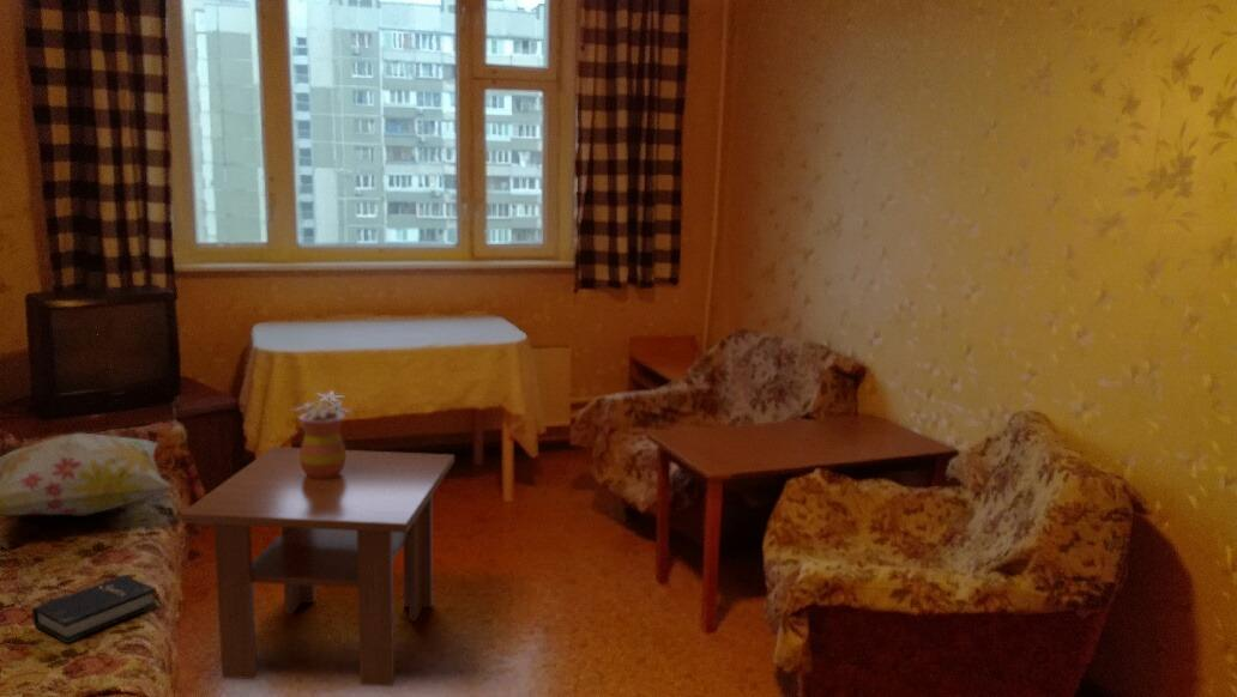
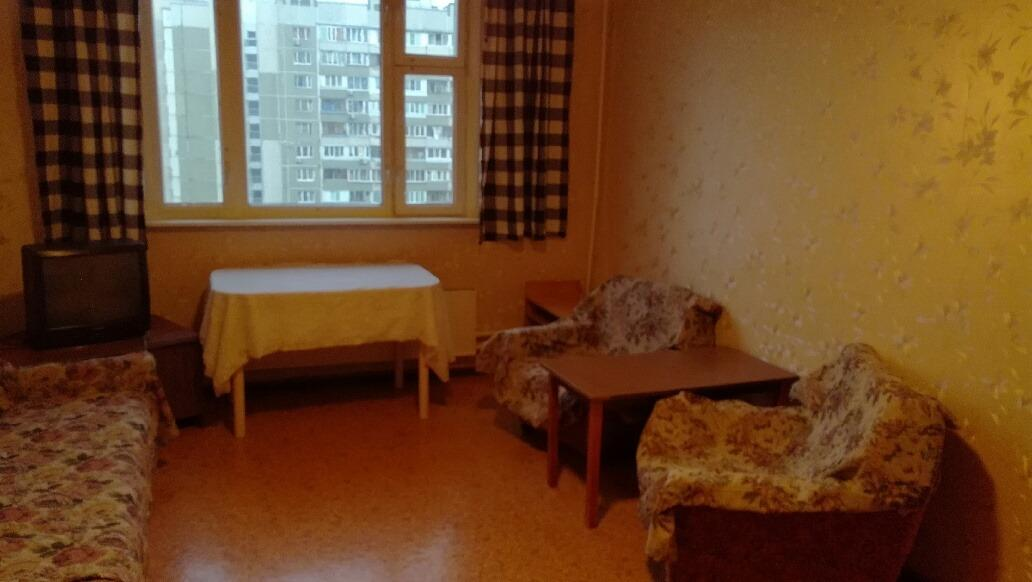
- coffee table [179,446,455,687]
- decorative pillow [0,432,173,517]
- flowerpot [291,389,352,479]
- hardback book [31,574,158,644]
